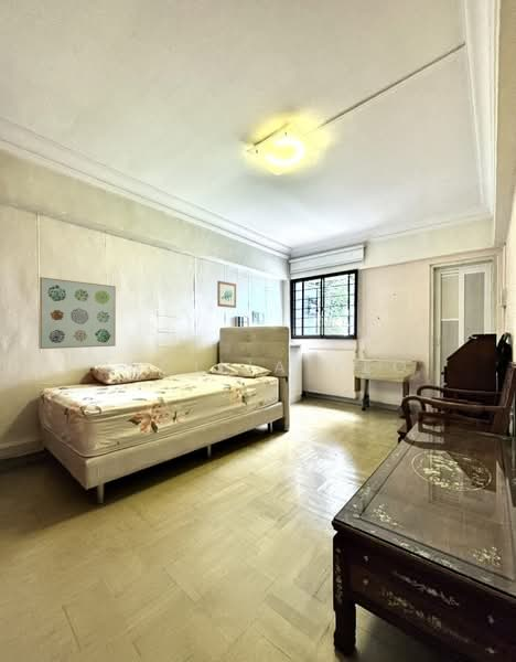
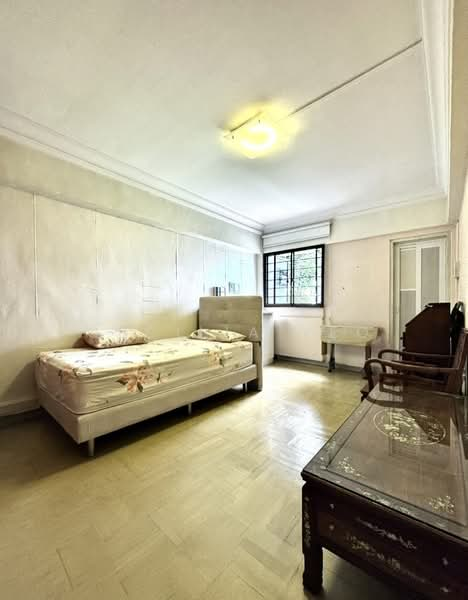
- wall art [39,276,117,350]
- wall art [216,280,237,309]
